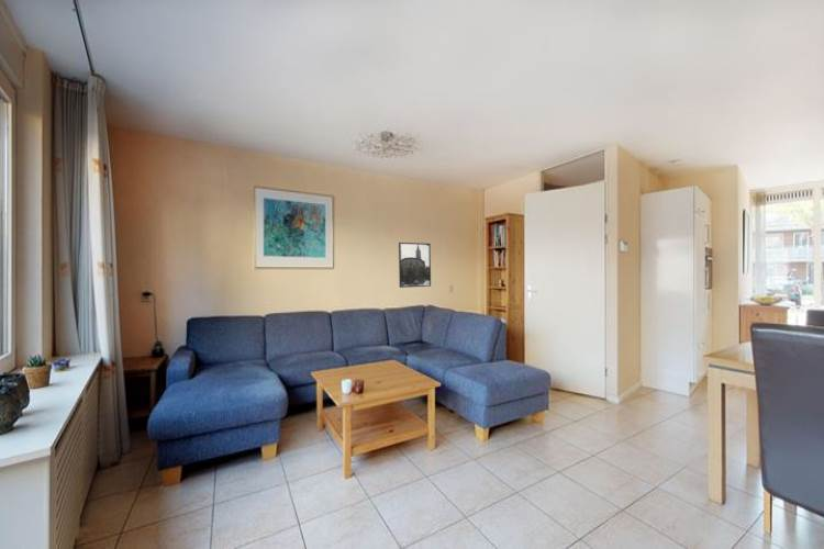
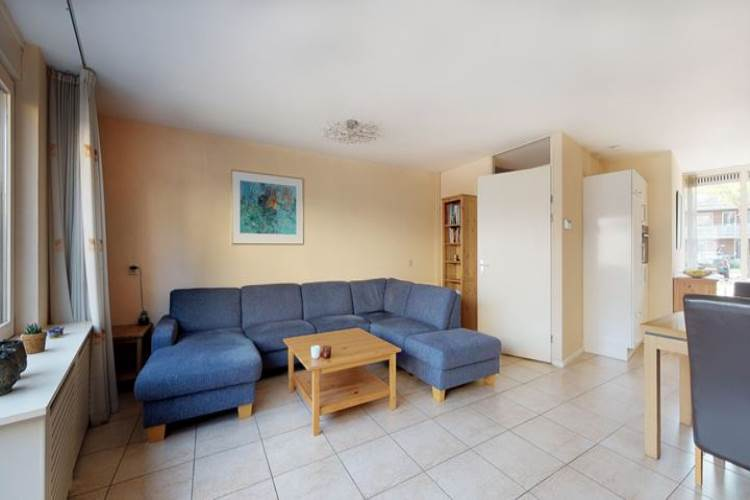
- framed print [398,242,432,289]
